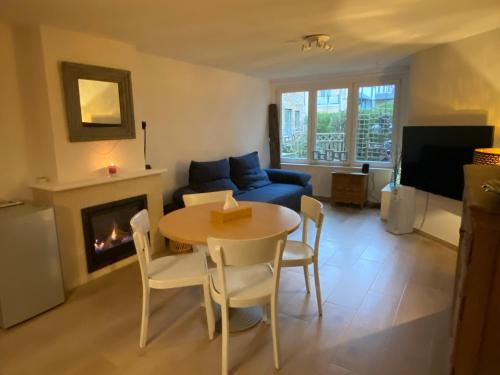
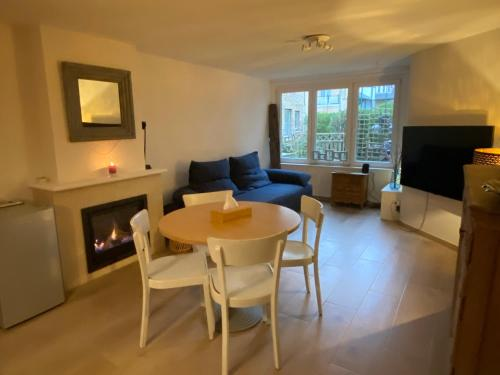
- air purifier [385,185,417,236]
